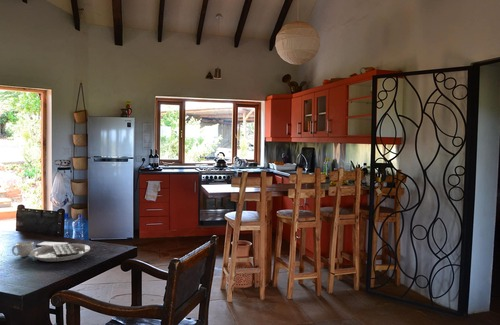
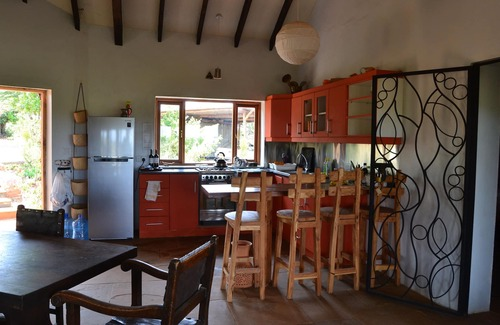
- placemat [11,240,92,262]
